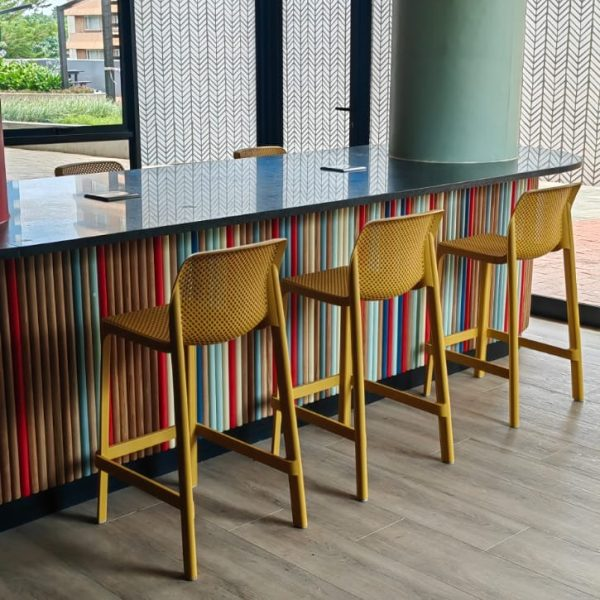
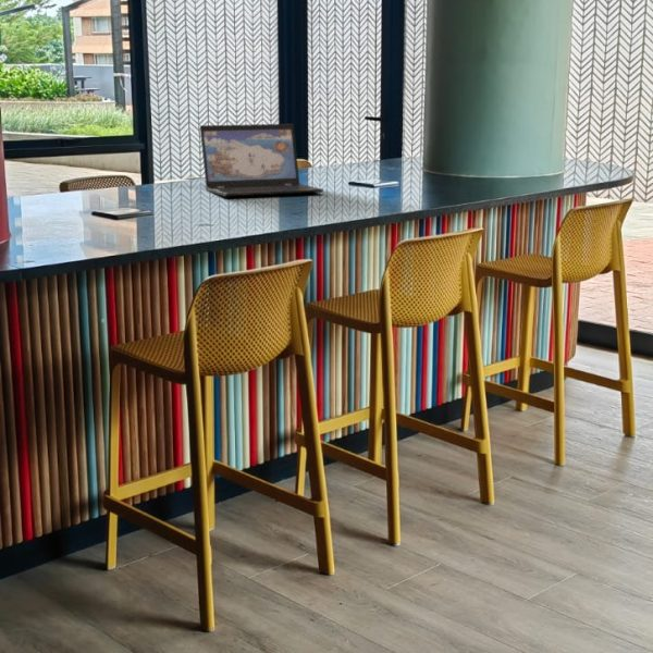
+ laptop [199,123,325,198]
